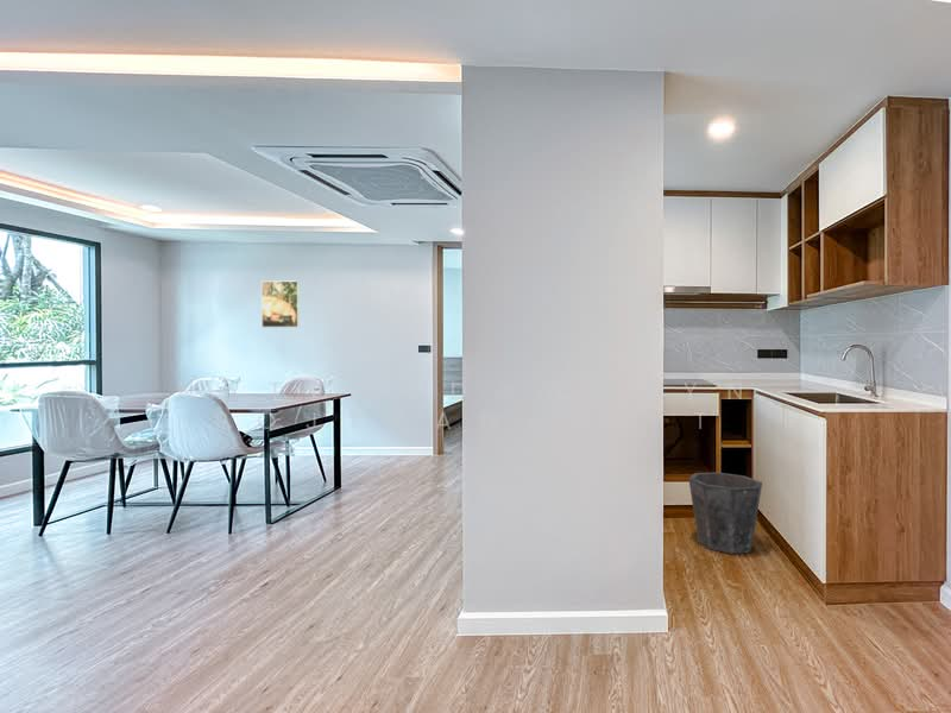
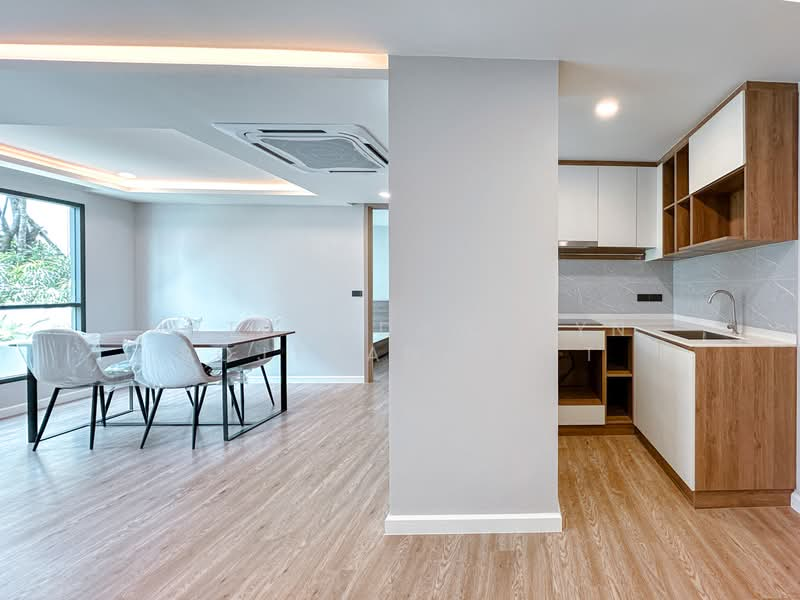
- waste bin [687,472,763,555]
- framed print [260,279,301,329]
